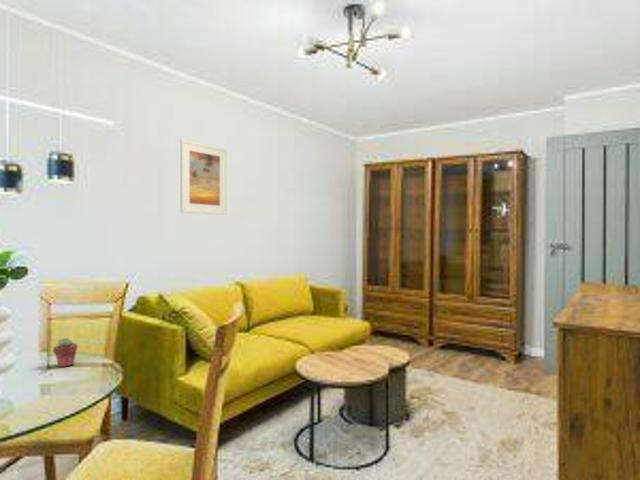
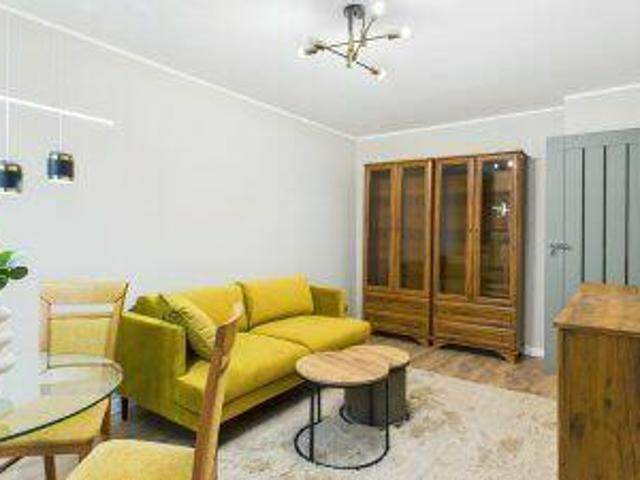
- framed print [179,138,228,216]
- potted succulent [52,337,78,368]
